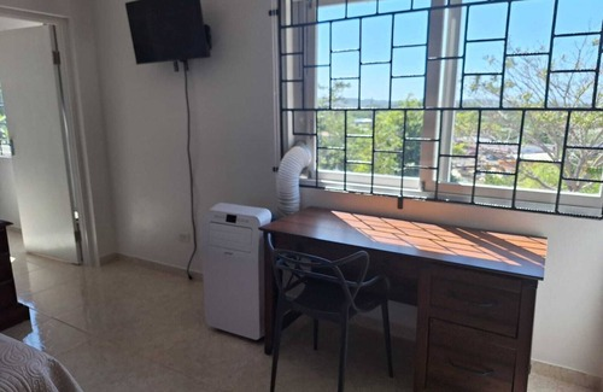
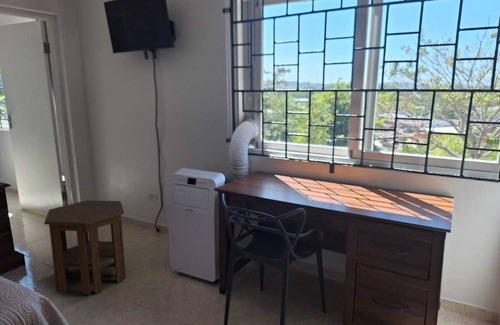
+ side table [43,199,127,296]
